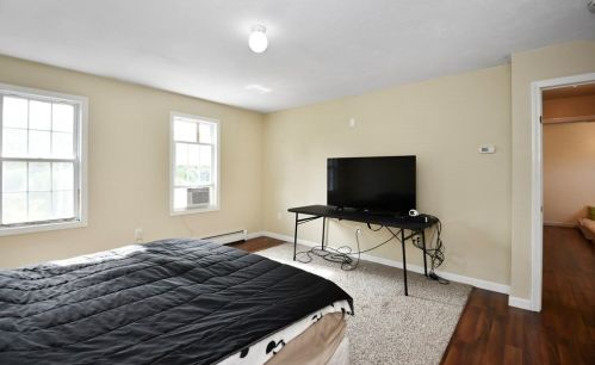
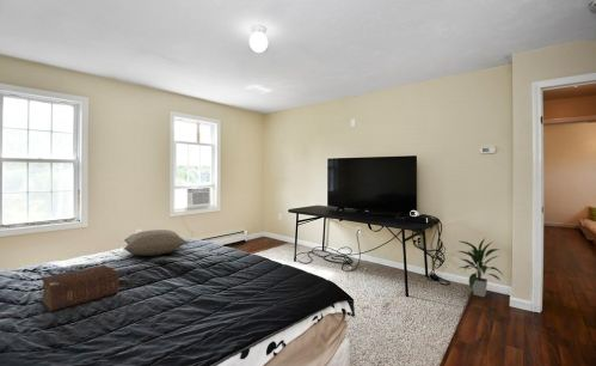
+ indoor plant [457,238,505,298]
+ bible [39,263,121,313]
+ pillow [122,228,189,256]
